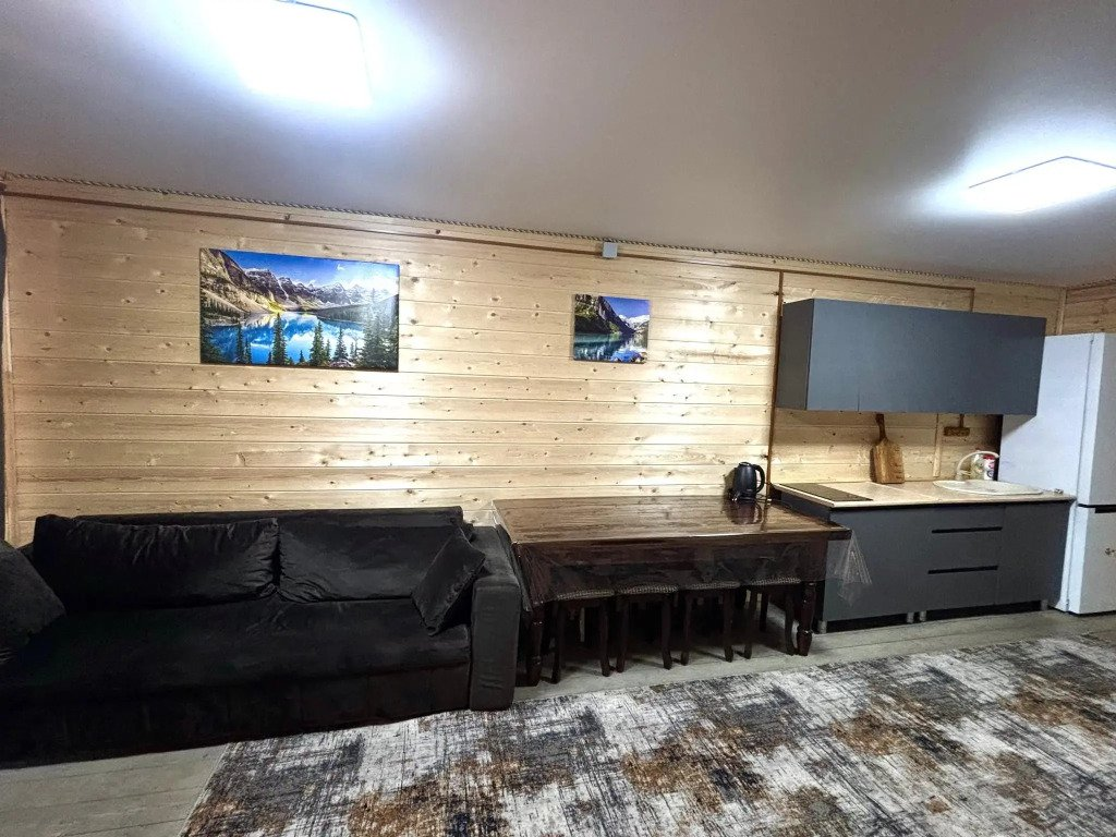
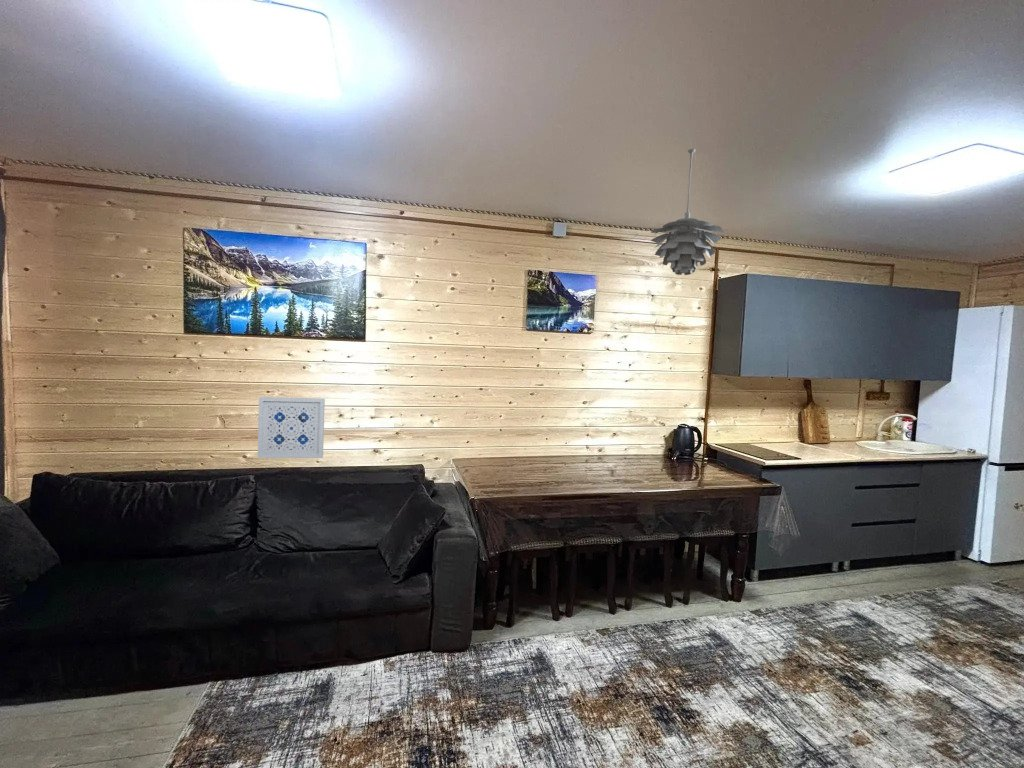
+ wall art [257,396,326,459]
+ pendant light [650,148,725,276]
